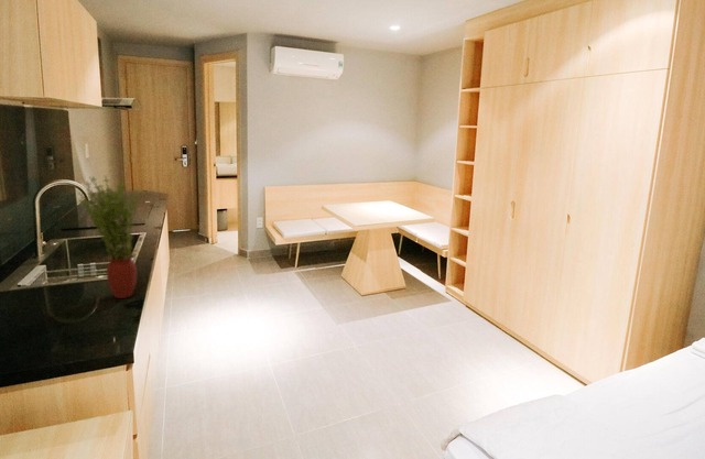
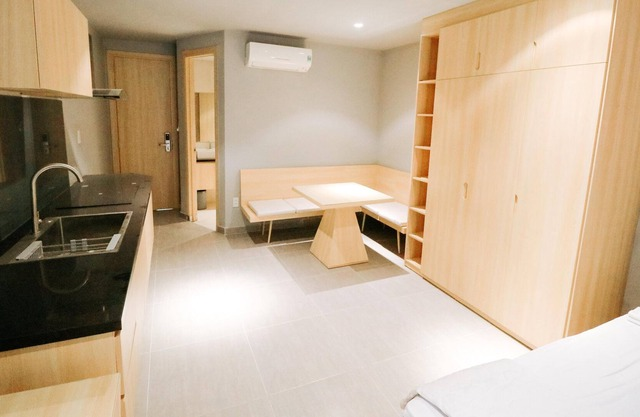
- potted plant [76,174,139,299]
